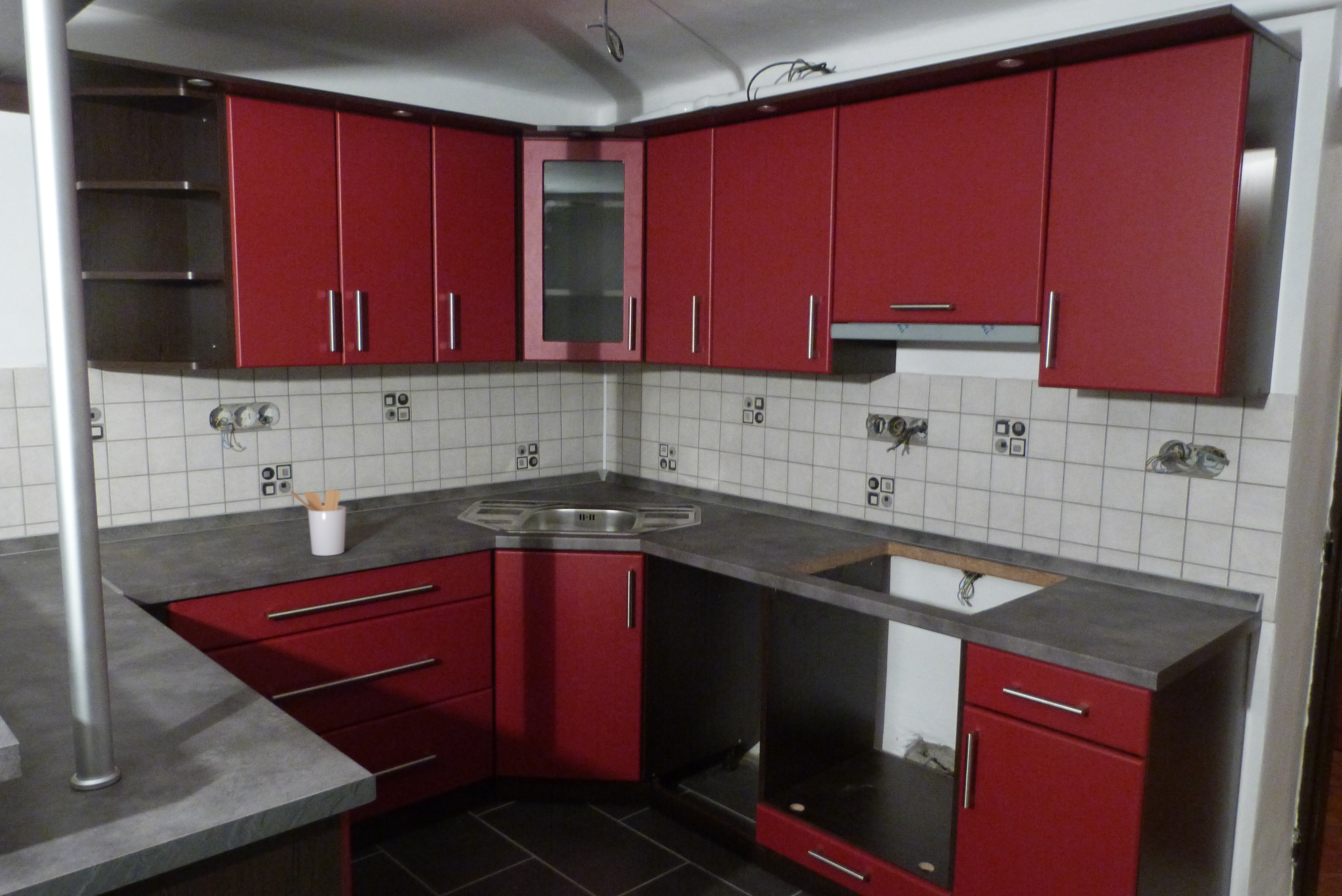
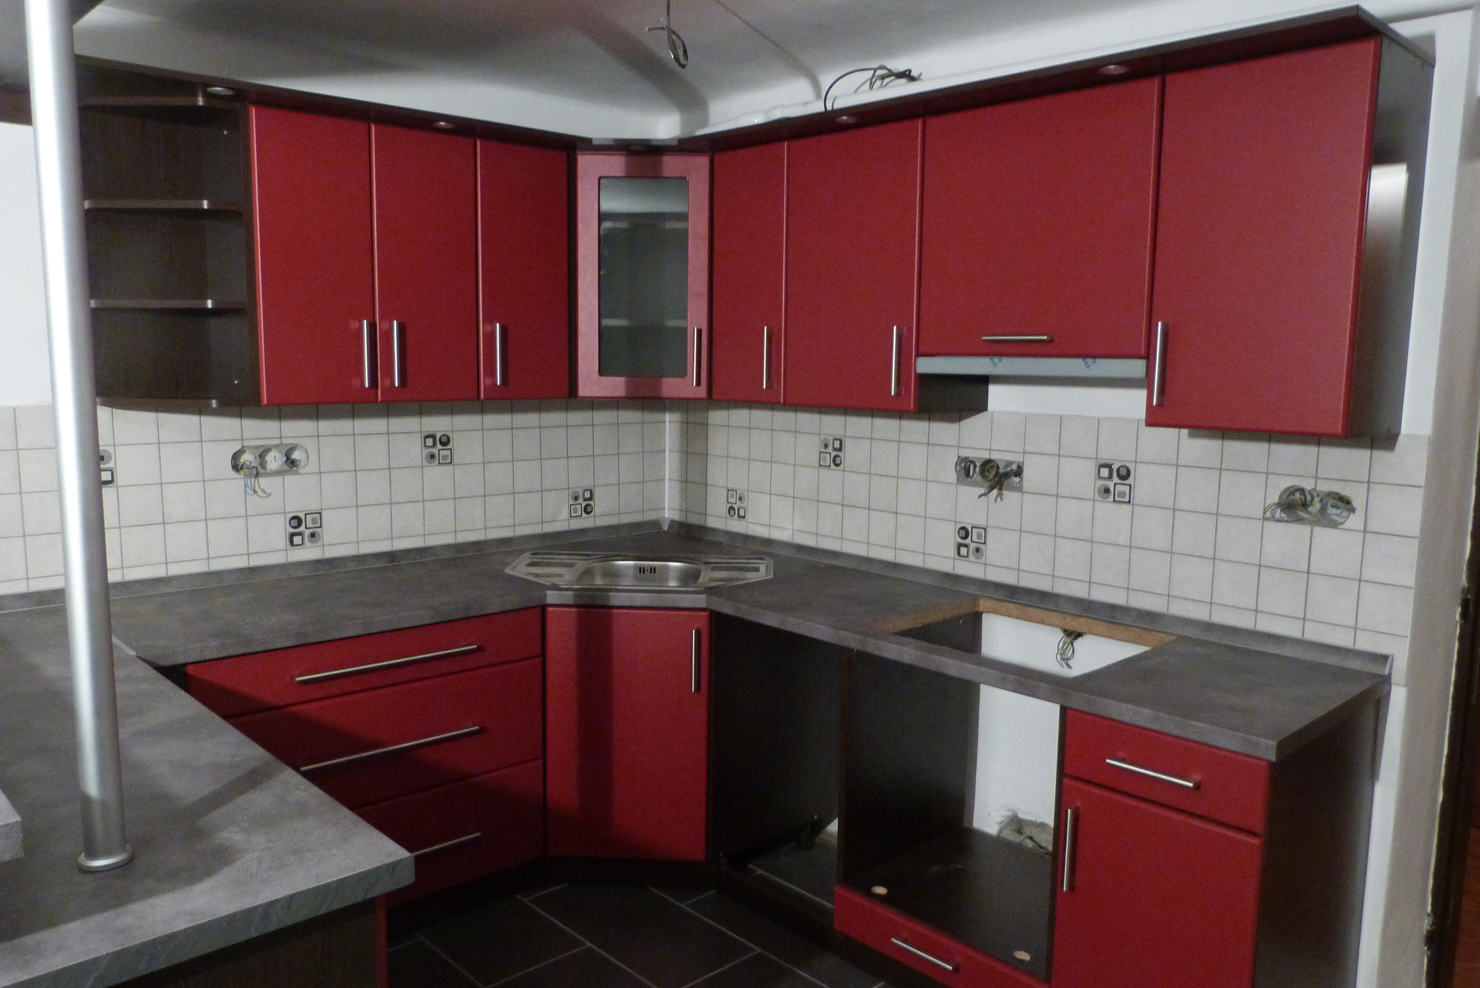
- utensil holder [290,489,347,556]
